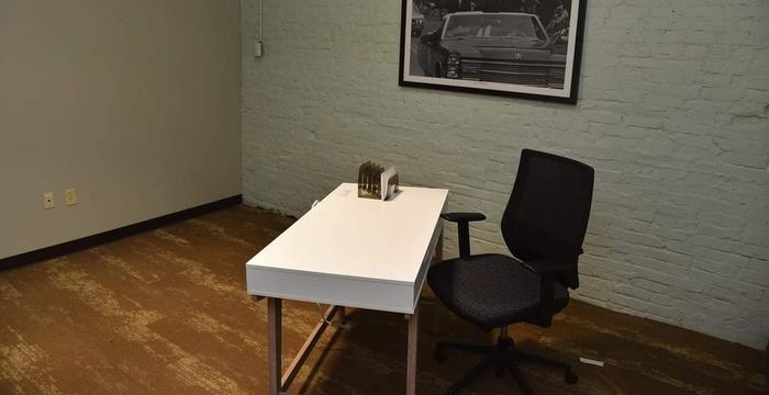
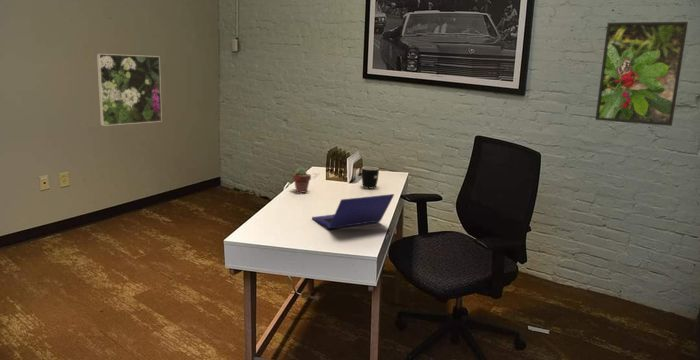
+ potted succulent [292,167,312,194]
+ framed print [96,53,163,127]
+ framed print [594,21,689,127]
+ mug [361,166,380,189]
+ laptop computer [311,193,395,229]
